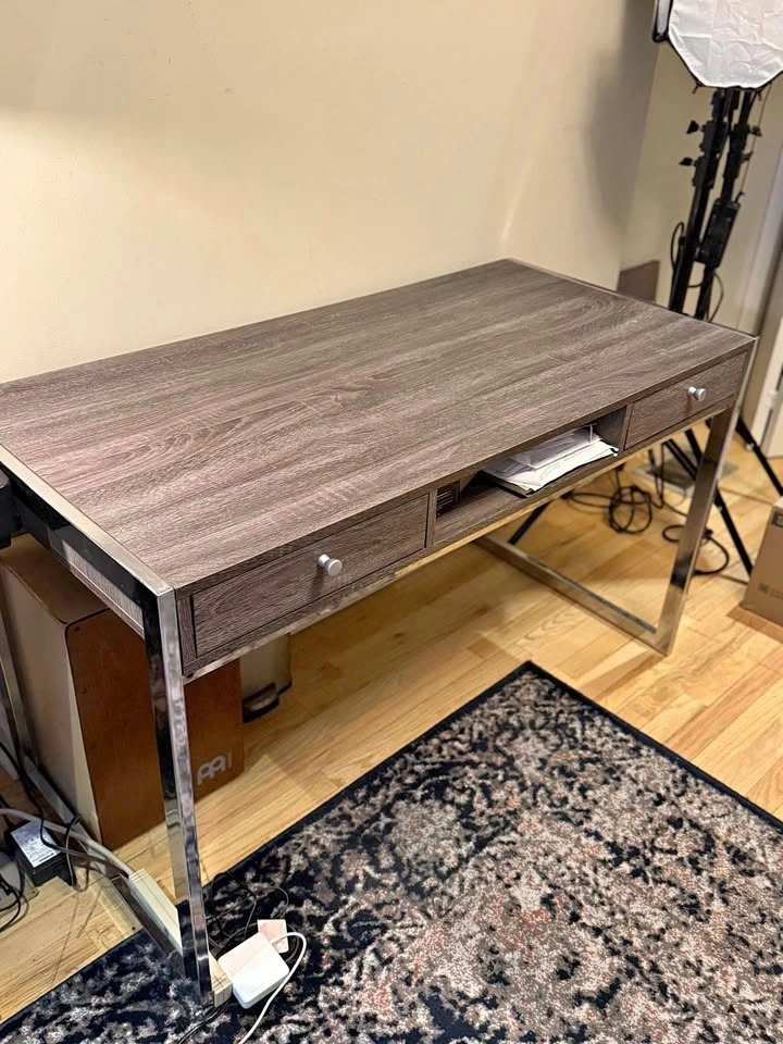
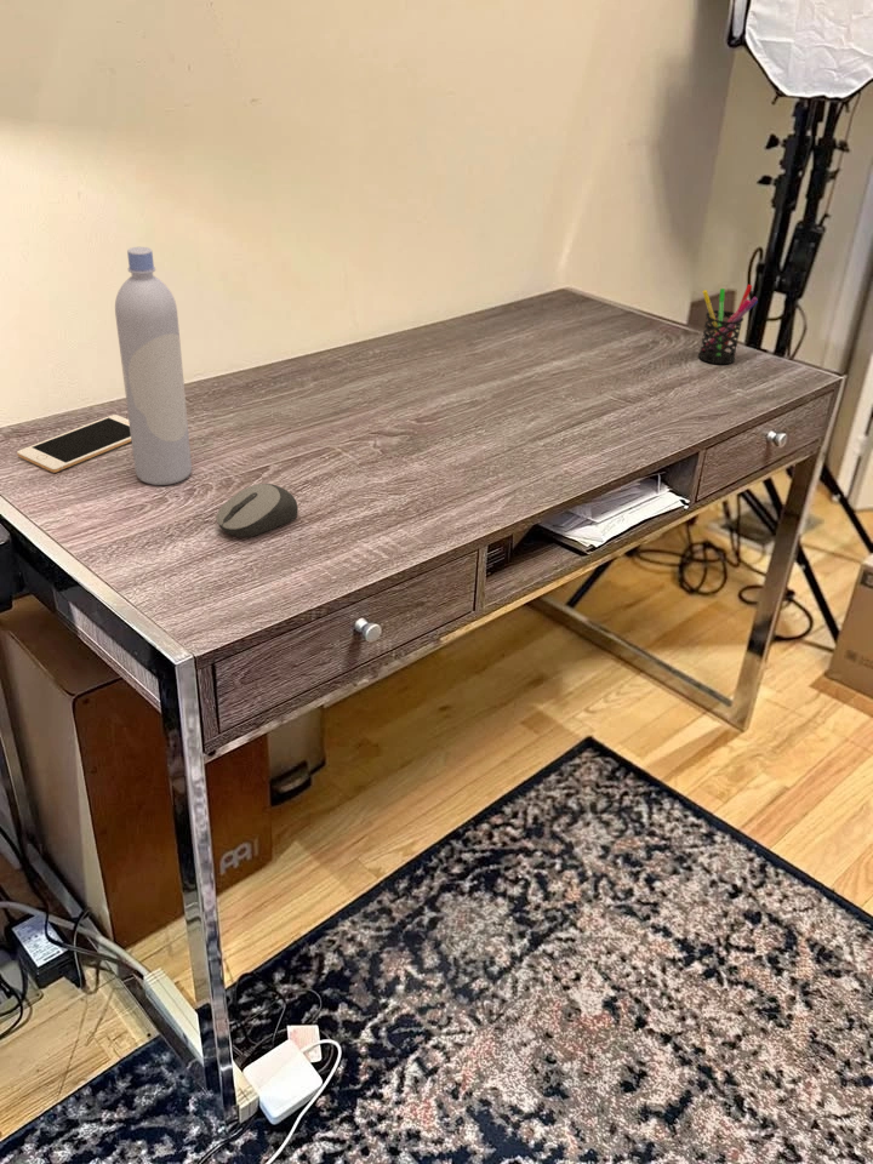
+ bottle [114,246,193,486]
+ pen holder [697,284,759,365]
+ computer mouse [216,483,299,538]
+ cell phone [16,413,132,474]
